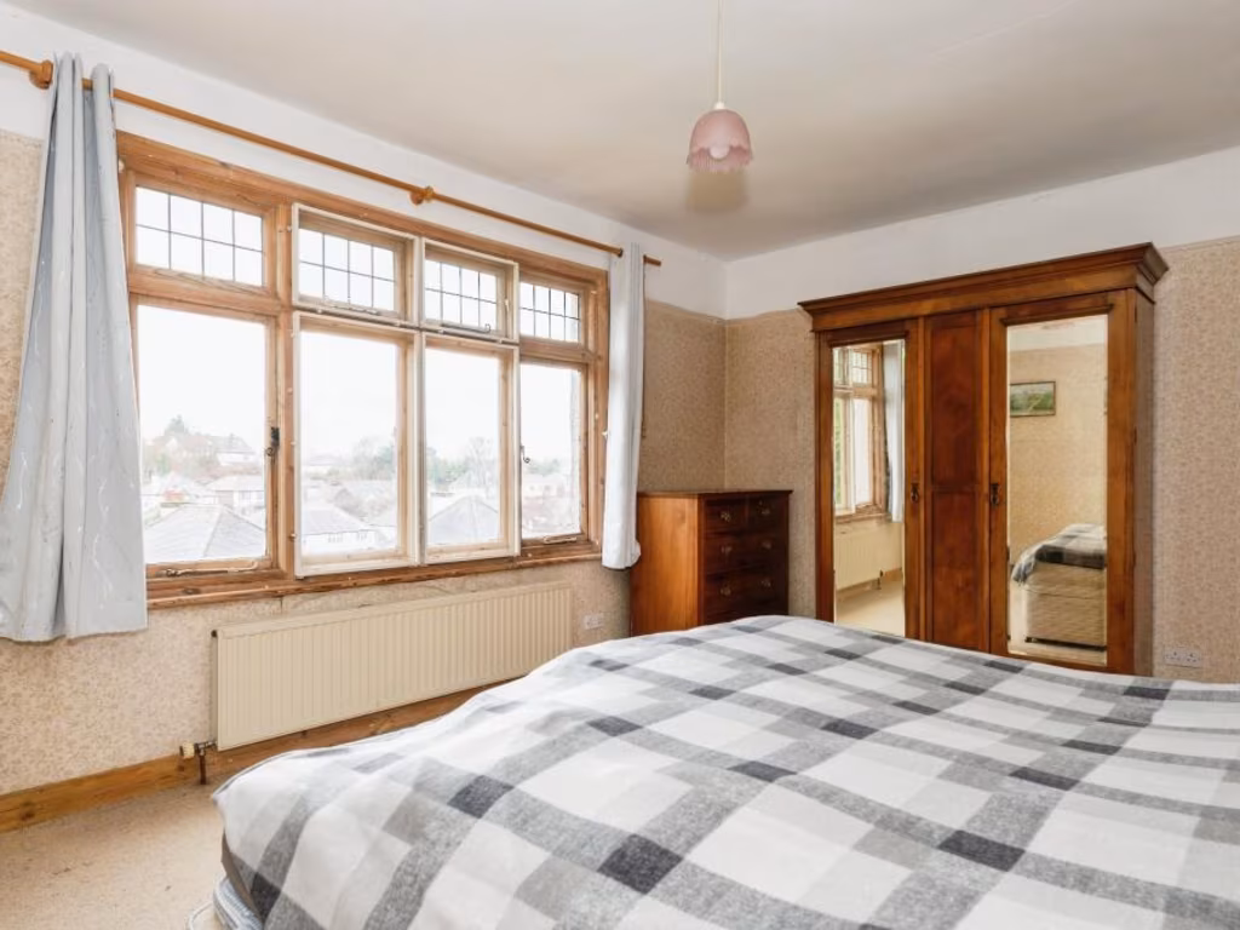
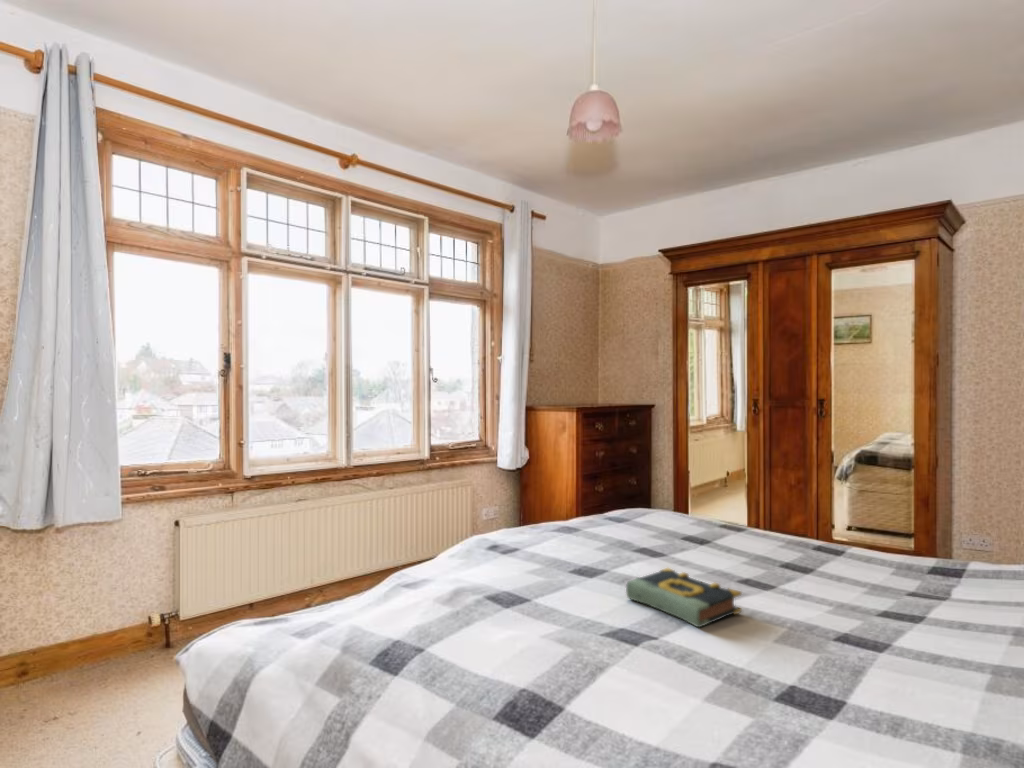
+ book [625,567,743,629]
